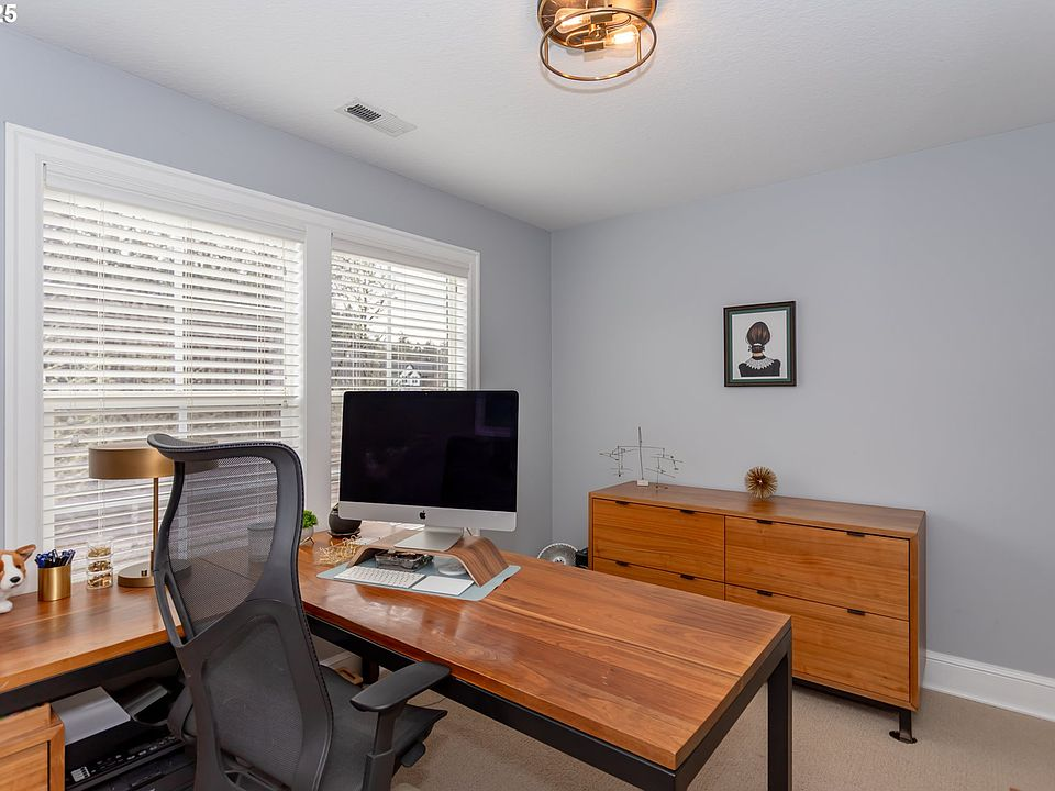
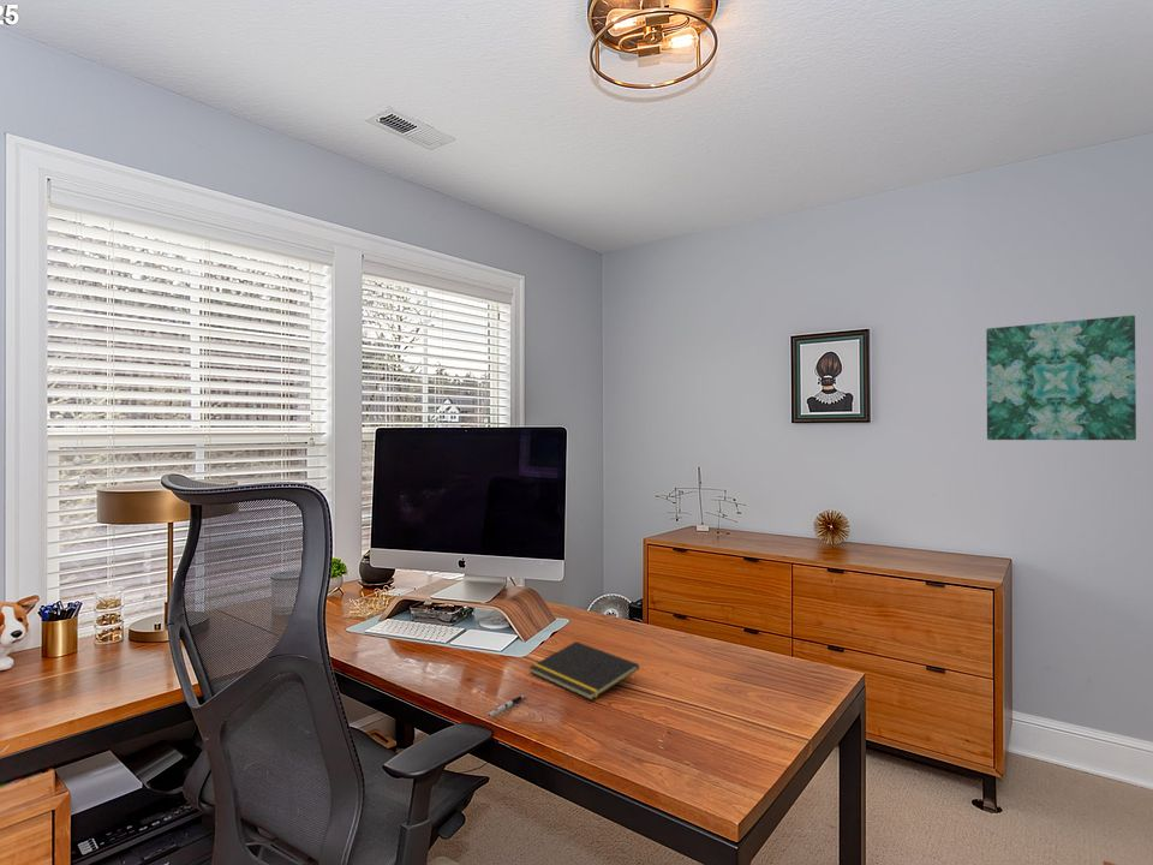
+ notepad [528,640,640,702]
+ wall art [985,315,1137,441]
+ pen [488,694,526,717]
